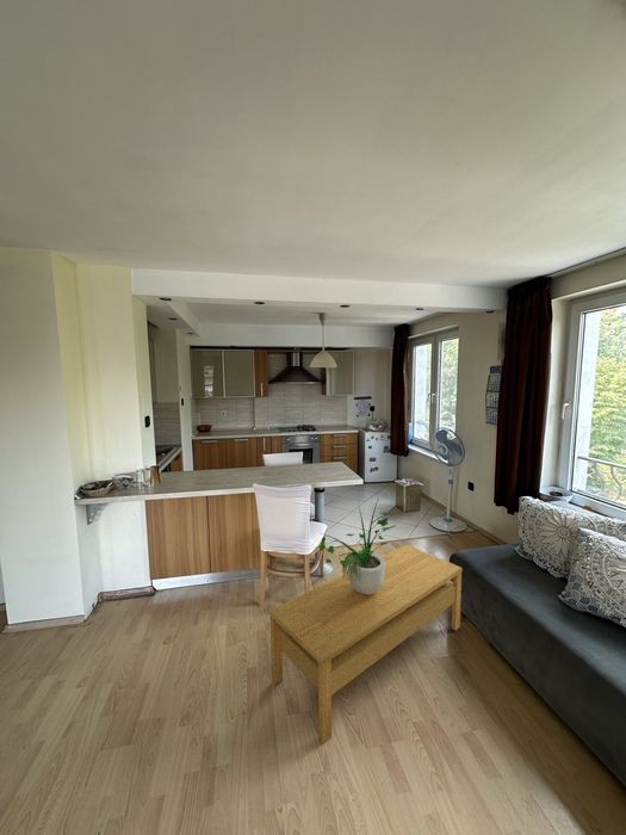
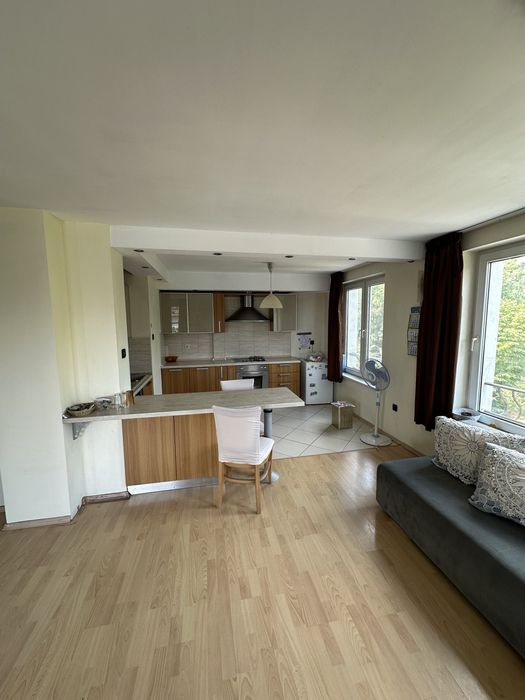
- coffee table [268,544,464,746]
- potted plant [317,499,397,595]
